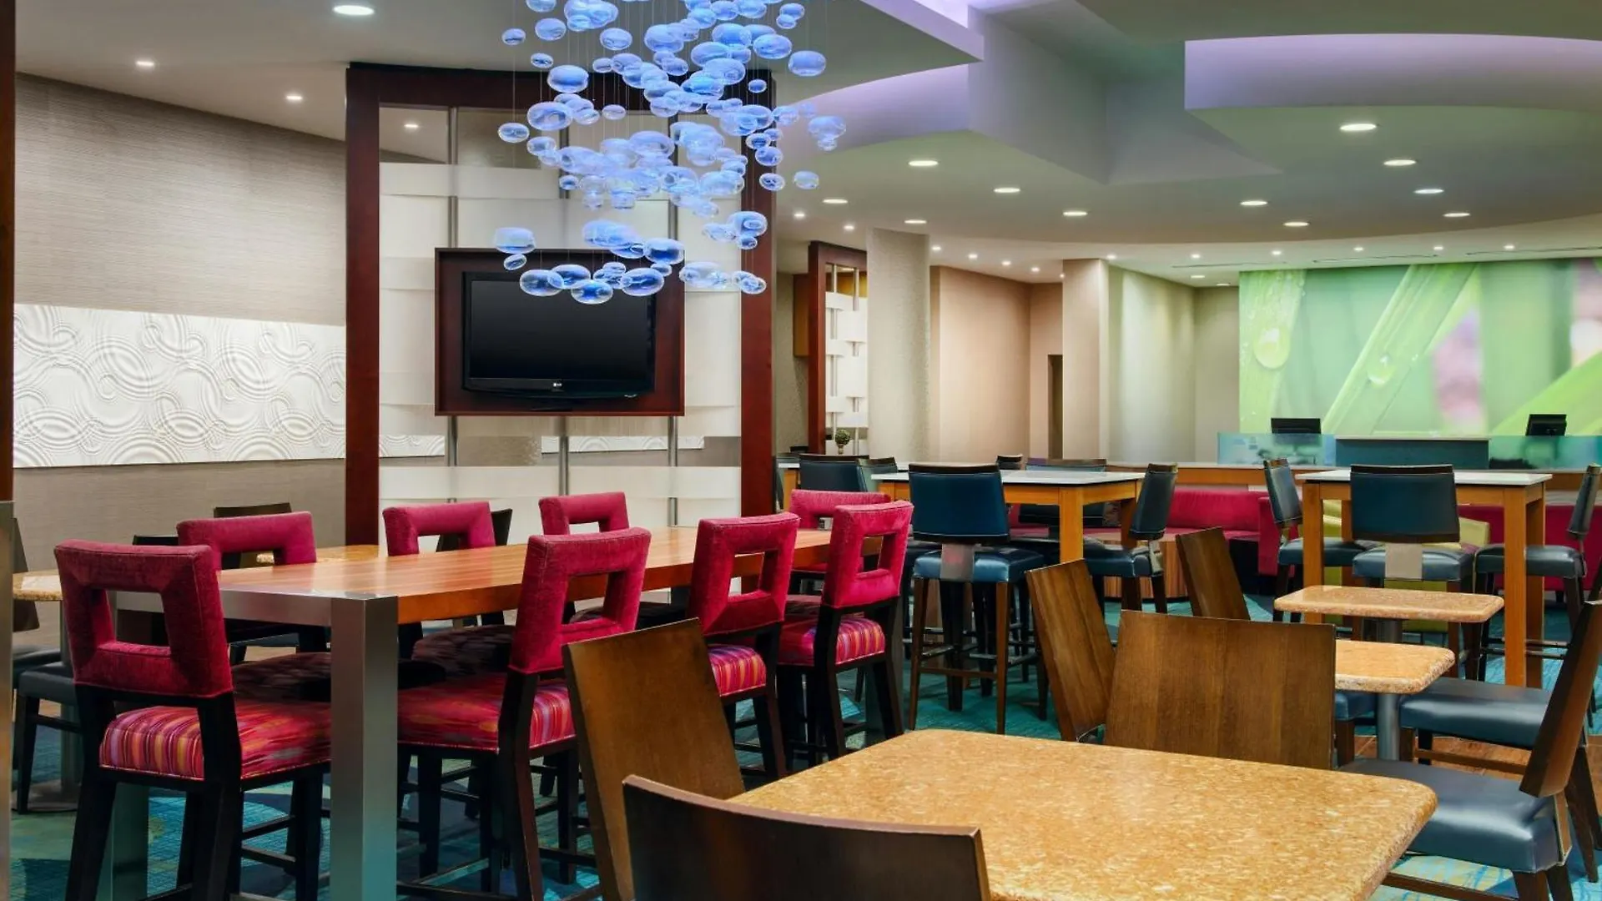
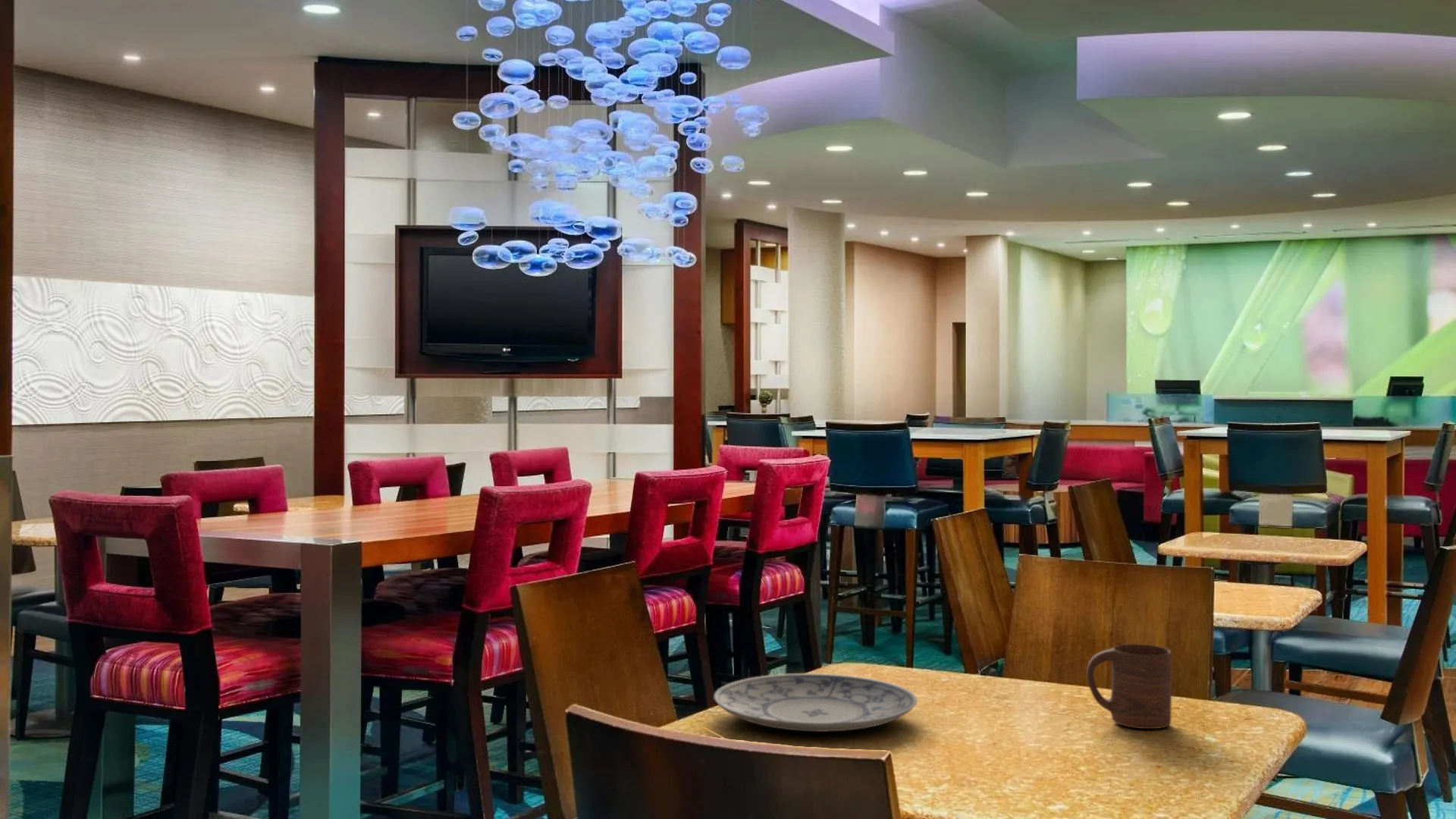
+ cup [1086,643,1172,730]
+ plate [713,673,918,733]
